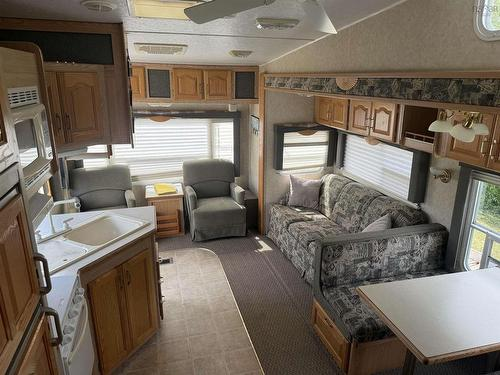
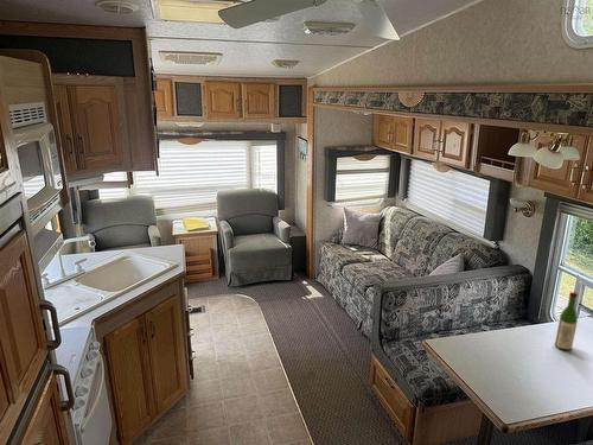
+ wine bottle [554,291,579,351]
